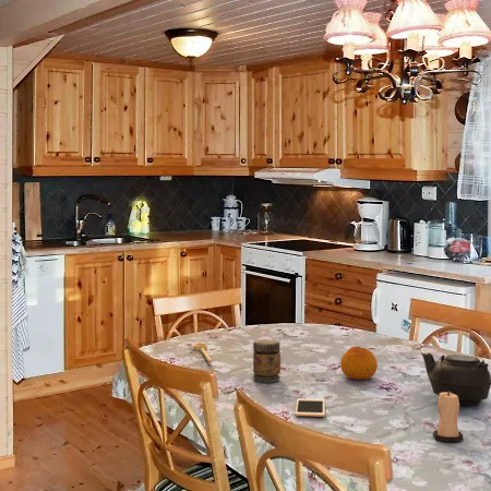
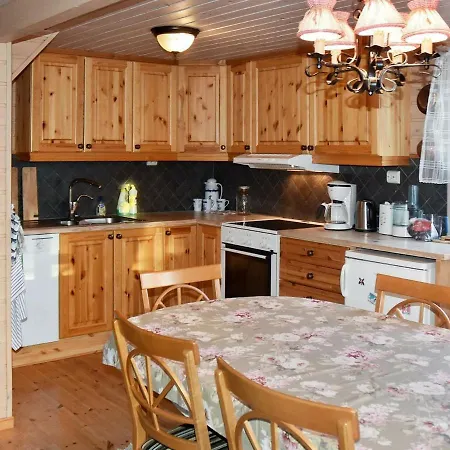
- candle [432,391,464,443]
- cell phone [295,397,326,418]
- jar [252,338,282,384]
- fruit [339,345,379,381]
- spoon [193,342,213,364]
- teapot [420,352,491,406]
